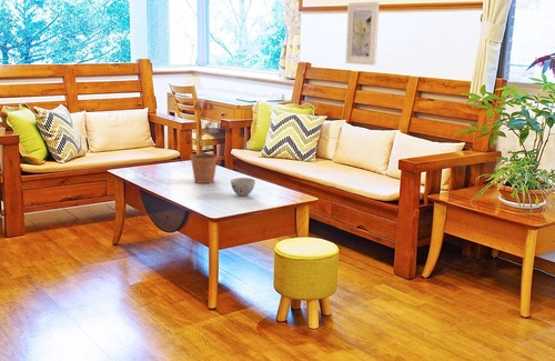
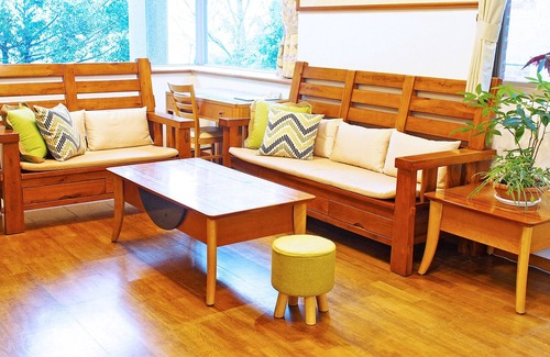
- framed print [344,1,381,67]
- teacup [230,177,256,198]
- potted plant [190,101,230,184]
